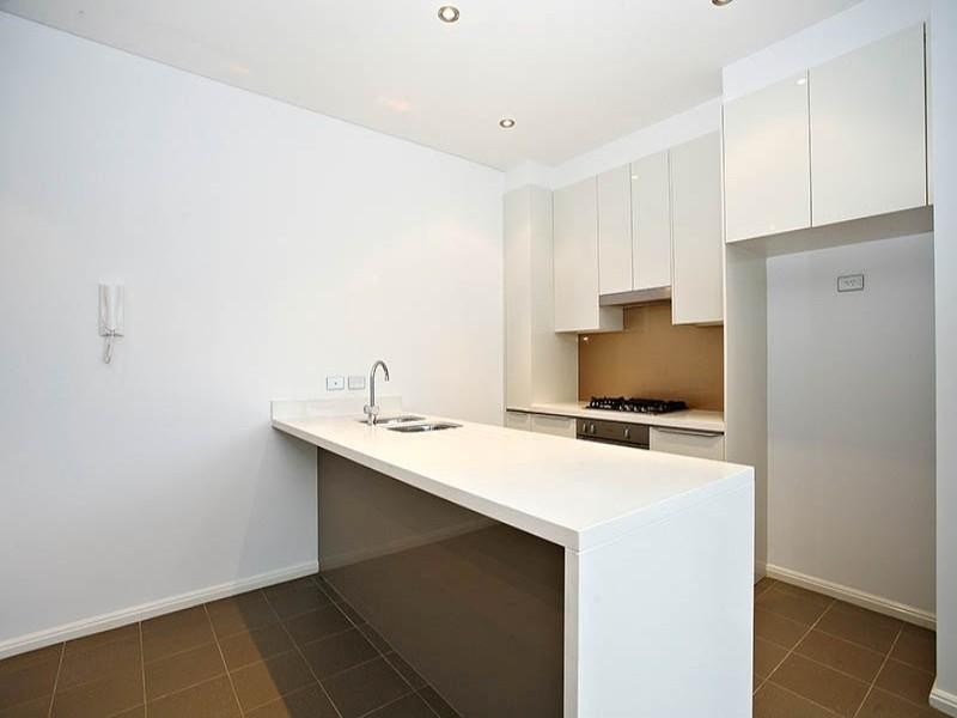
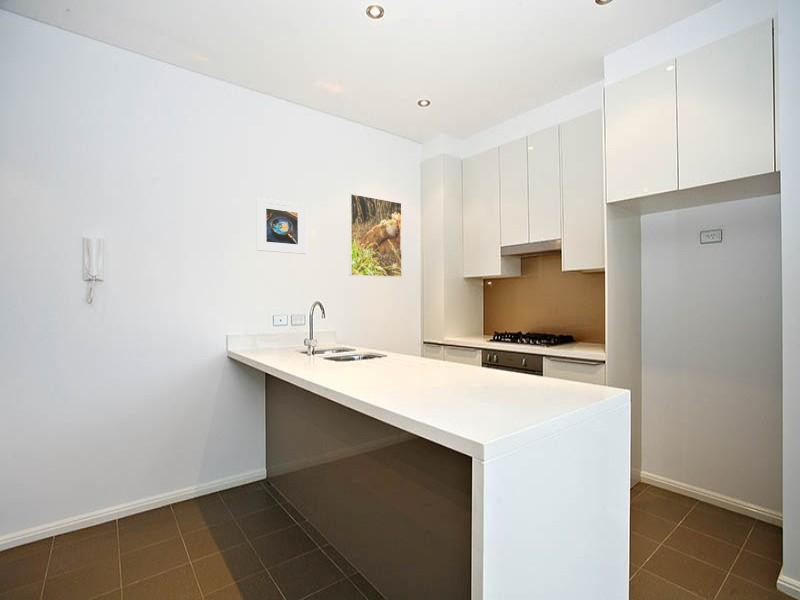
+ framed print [255,197,307,255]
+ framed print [348,192,403,279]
